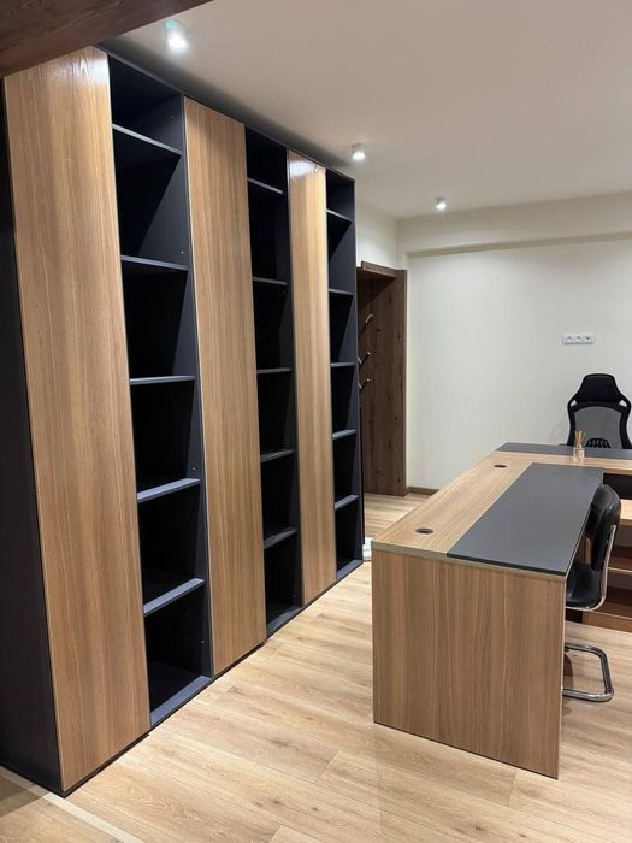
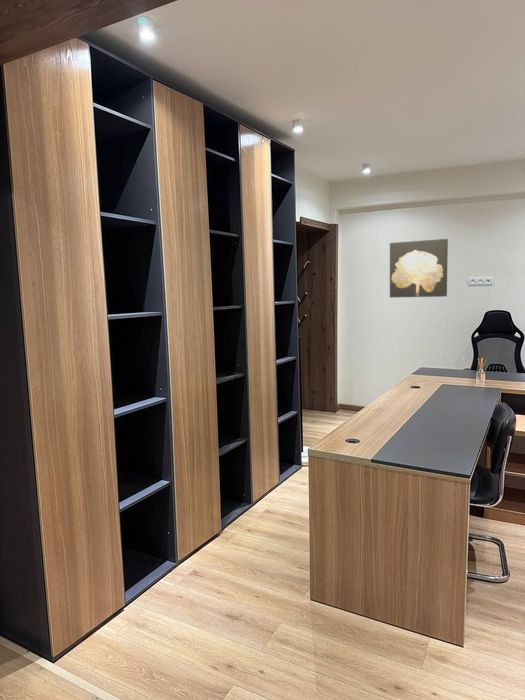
+ wall art [389,238,449,299]
